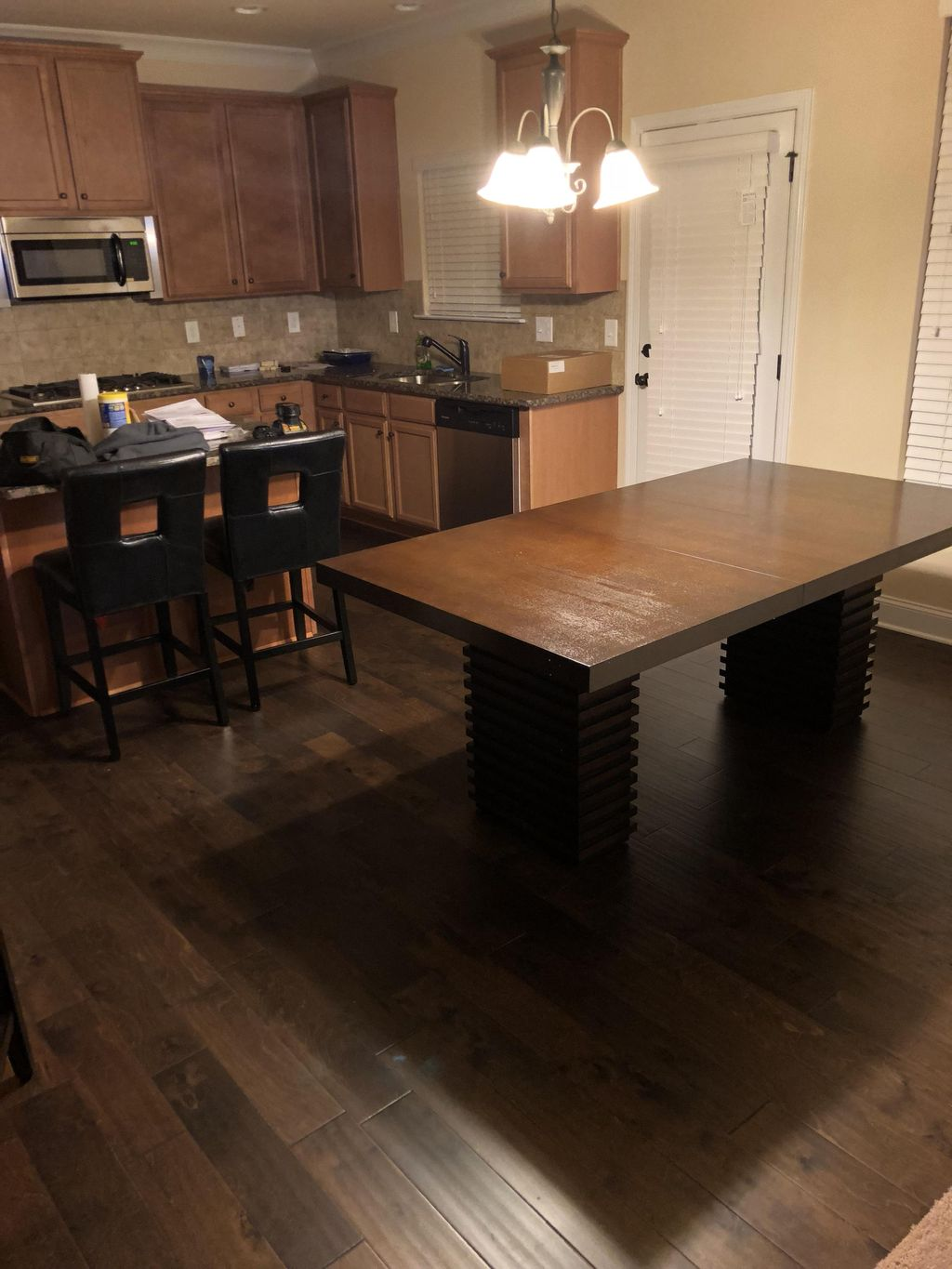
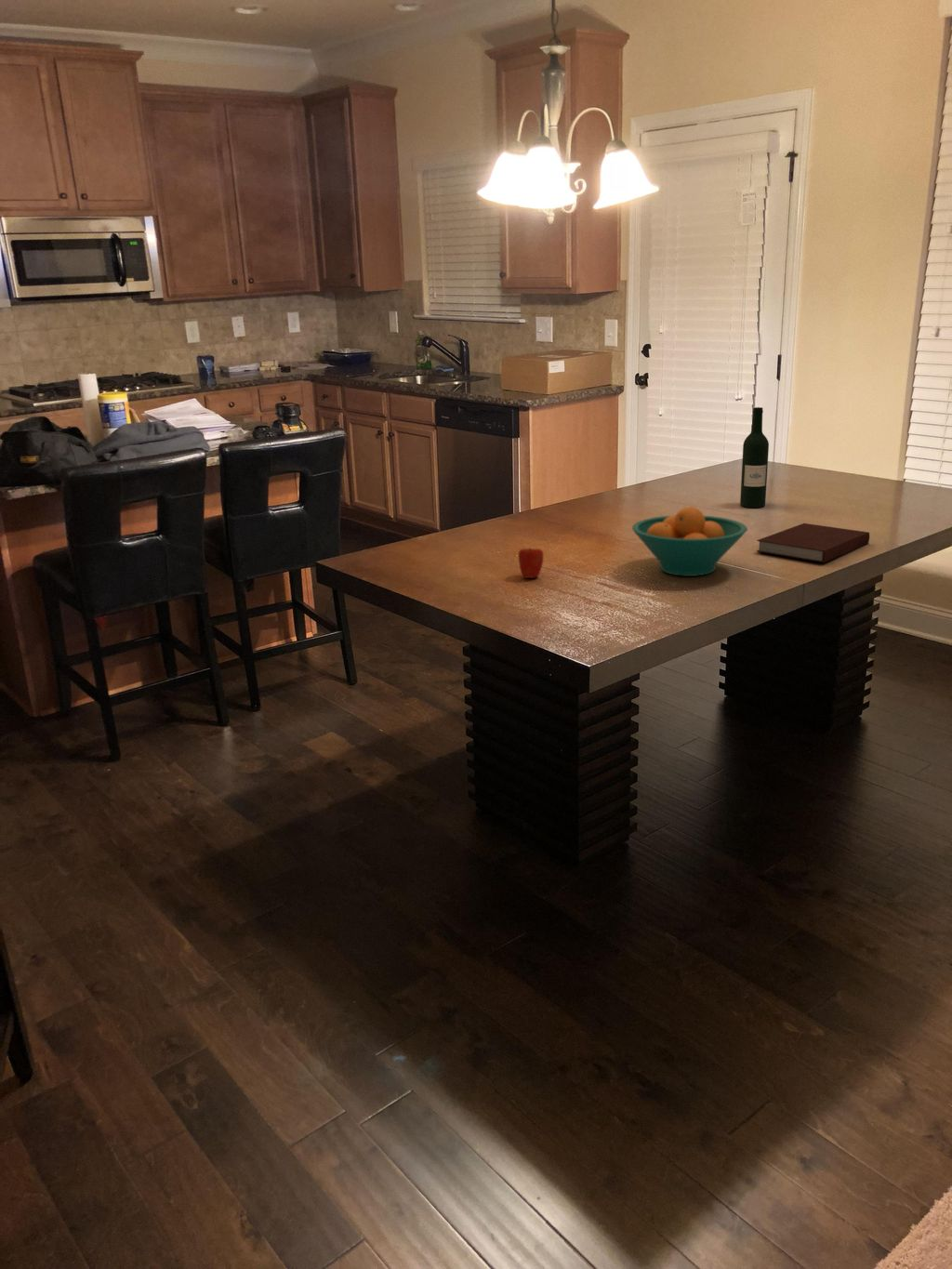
+ apple [518,547,544,579]
+ wine bottle [739,406,770,509]
+ fruit bowl [631,506,748,577]
+ notebook [756,522,870,563]
